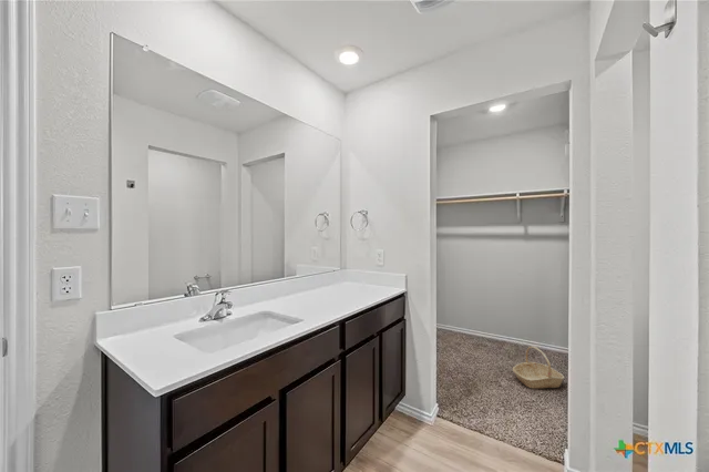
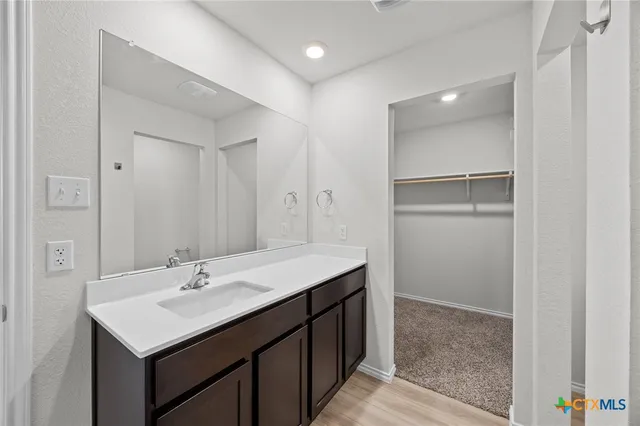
- basket [512,346,565,390]
